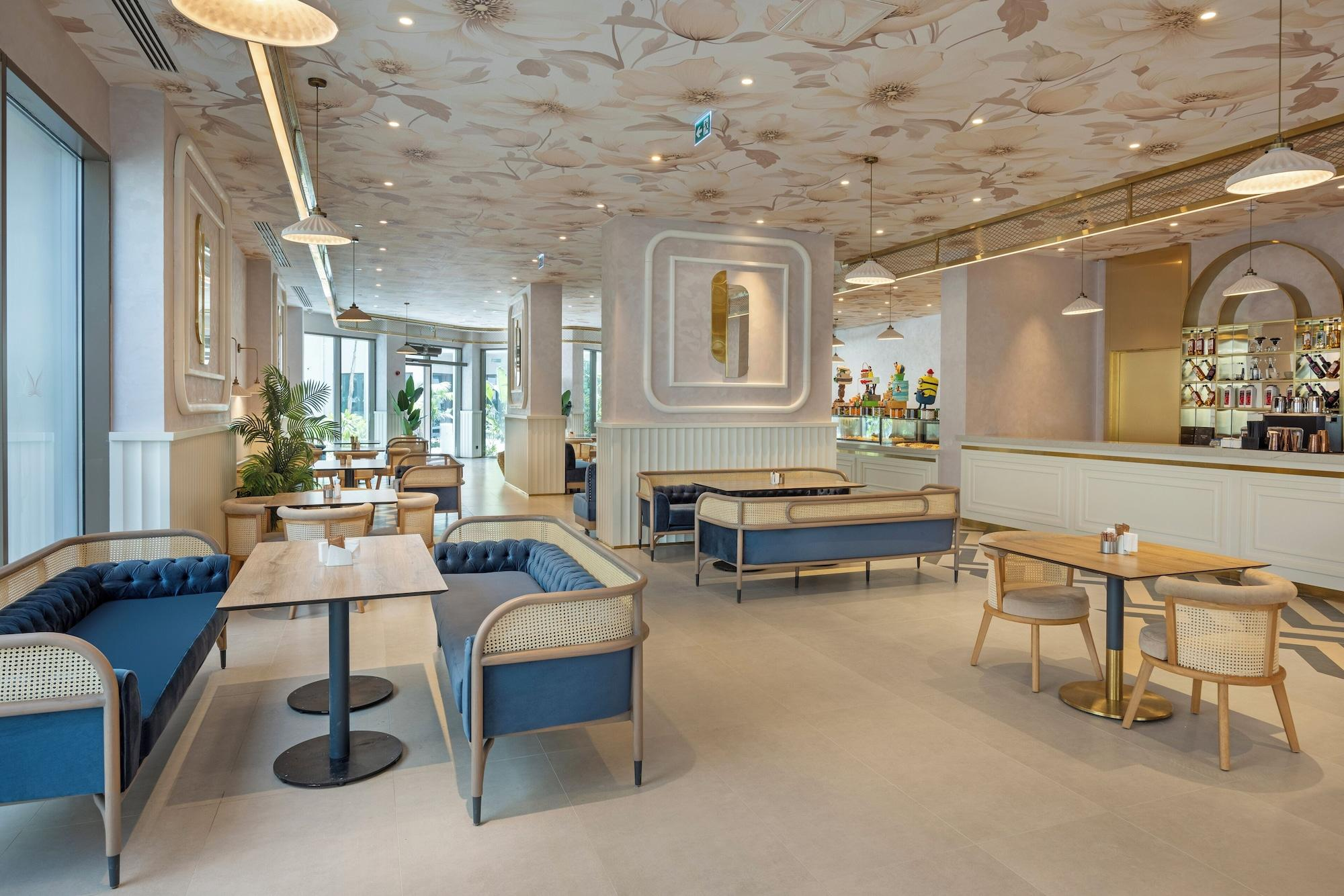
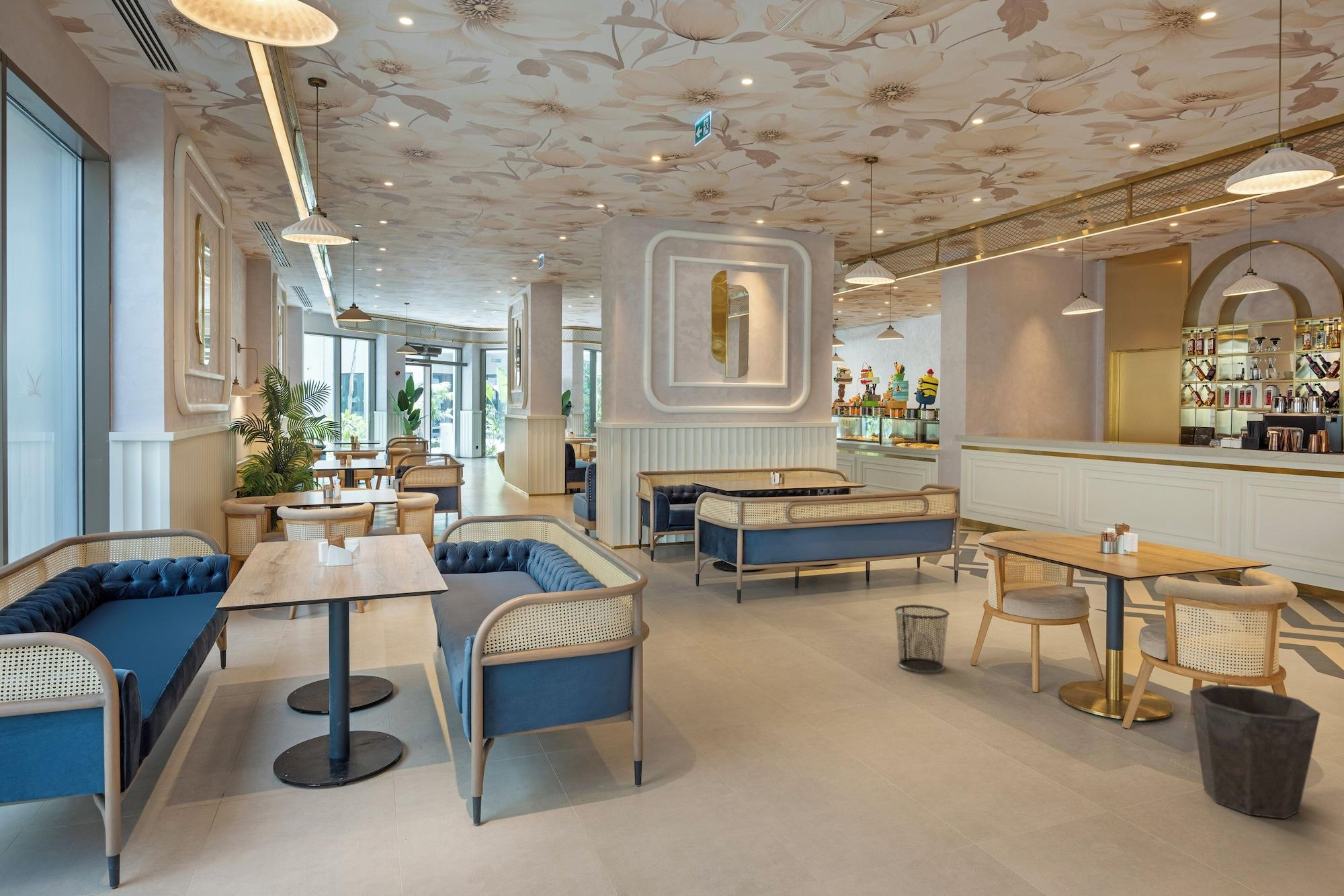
+ waste bin [894,604,950,674]
+ waste bin [1189,684,1321,819]
